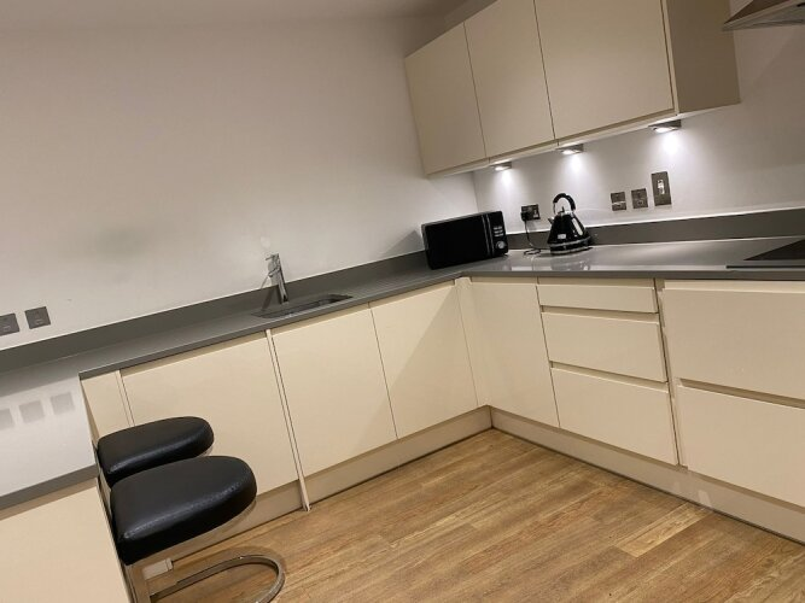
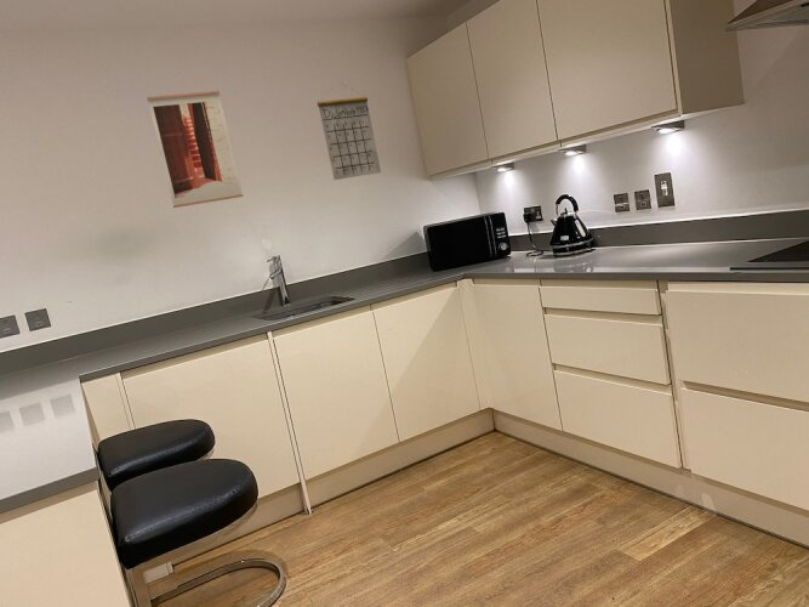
+ wall art [146,90,244,209]
+ calendar [317,83,382,181]
